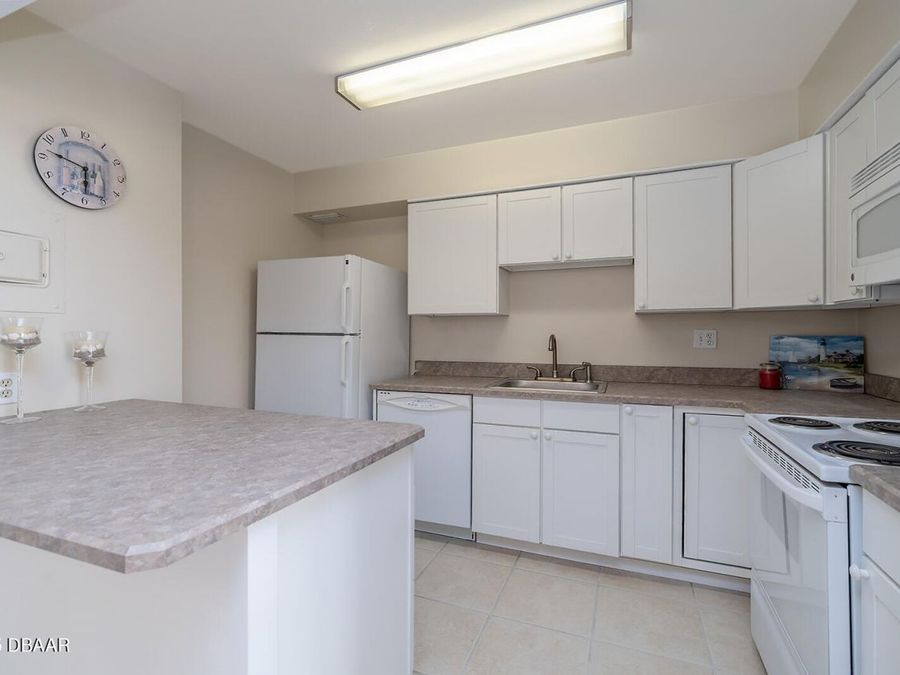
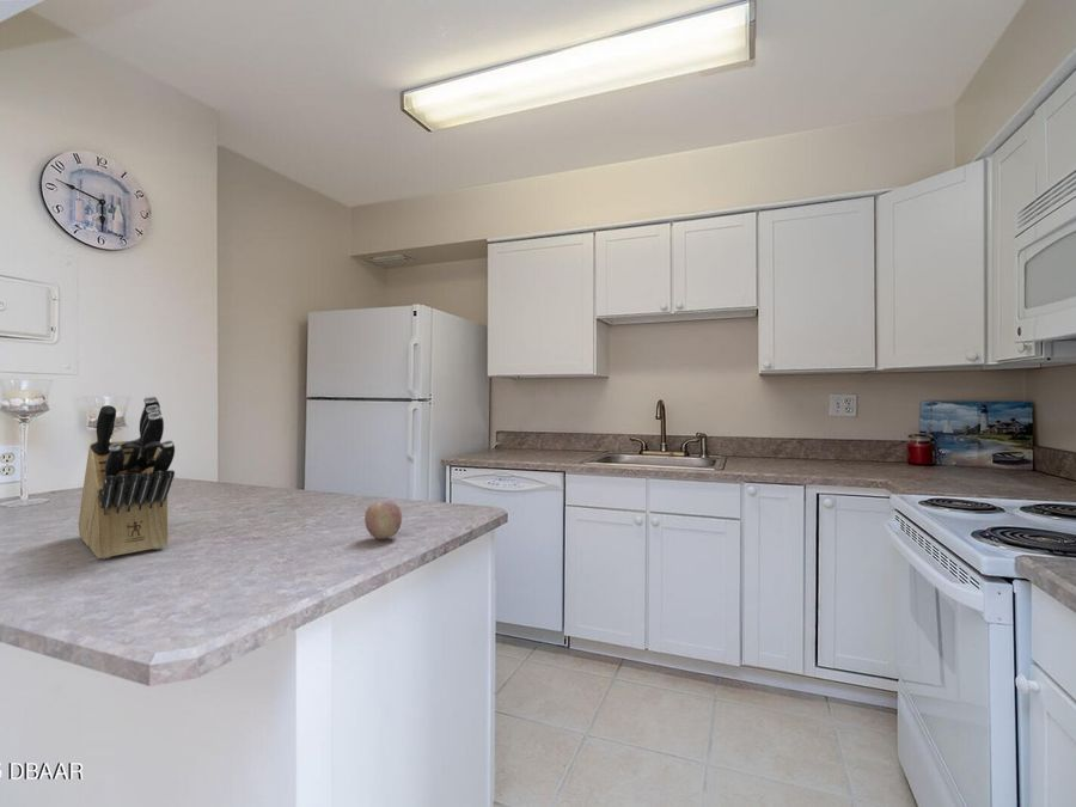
+ knife block [78,395,176,560]
+ fruit [363,501,403,540]
